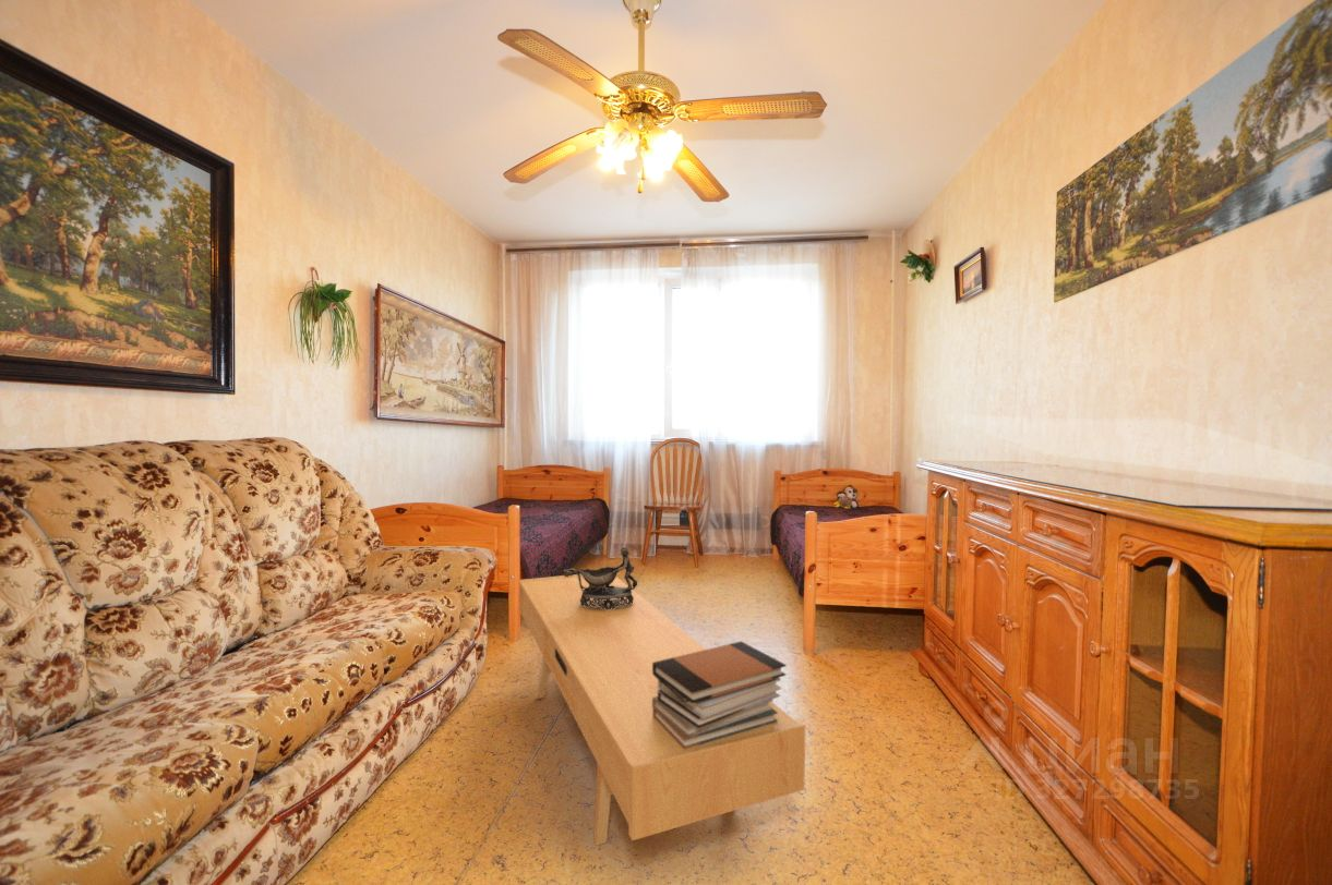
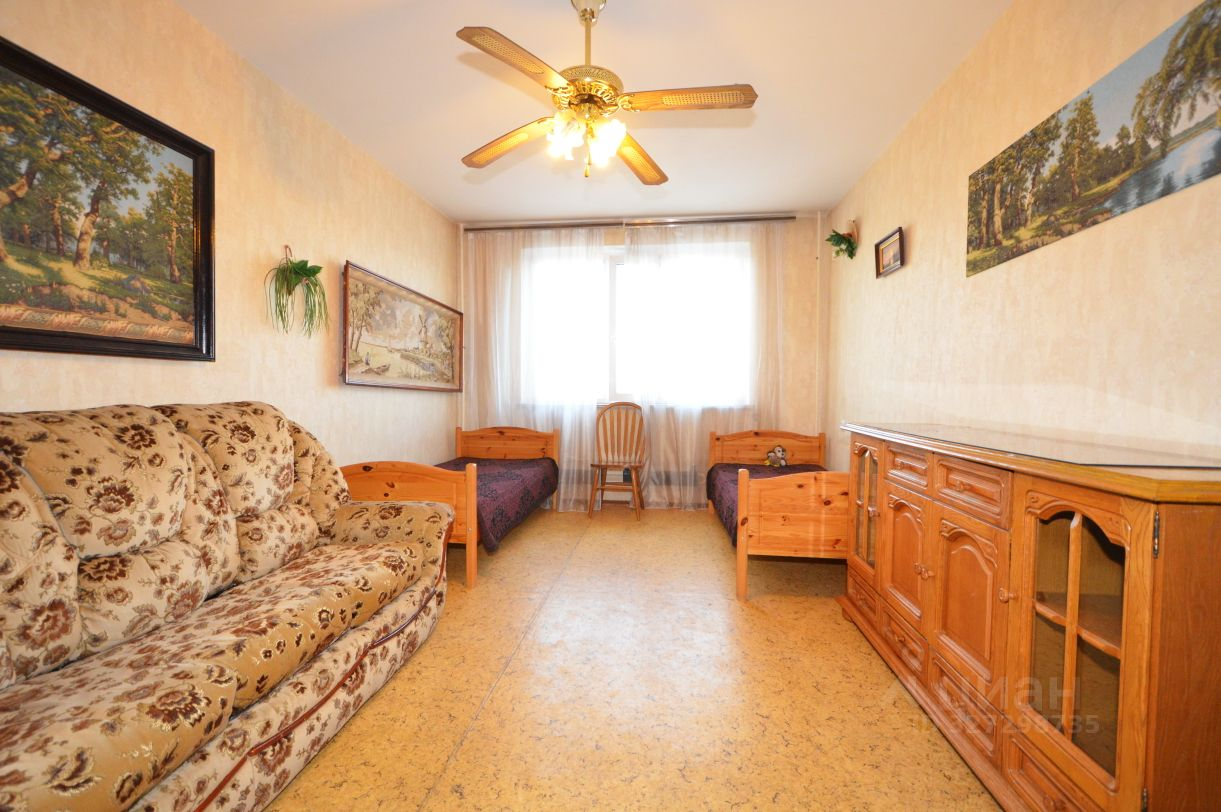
- book stack [652,640,788,749]
- decorative bowl [563,546,638,610]
- tv console [518,574,806,847]
